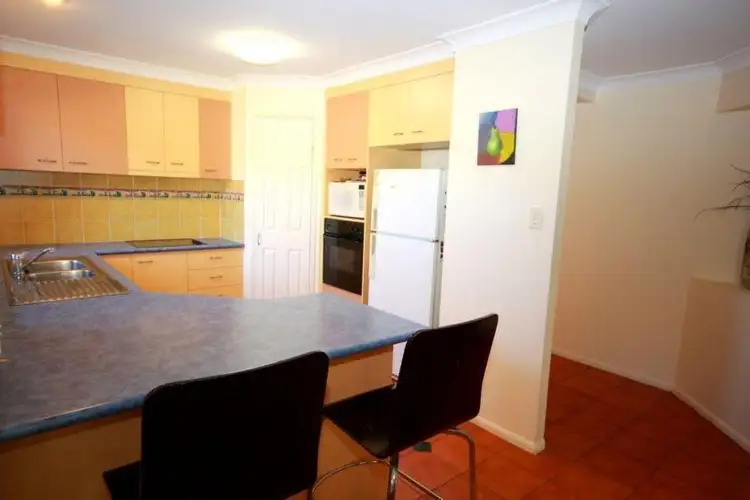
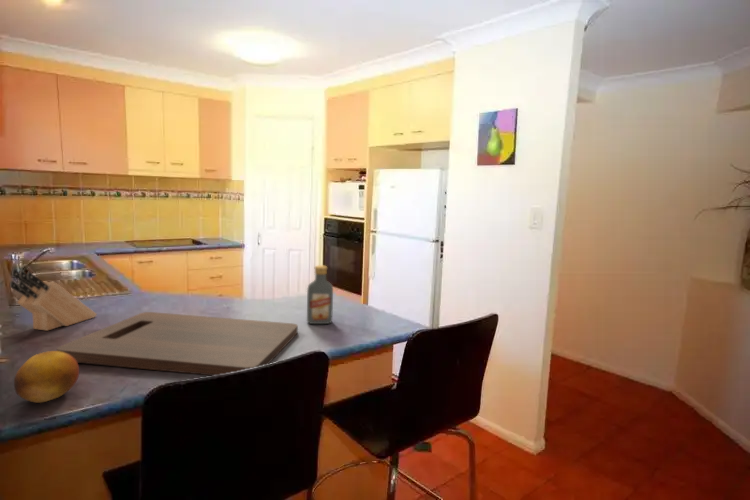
+ knife block [9,268,98,332]
+ fruit [13,350,80,404]
+ vodka [306,264,334,325]
+ cutting board [56,311,299,377]
